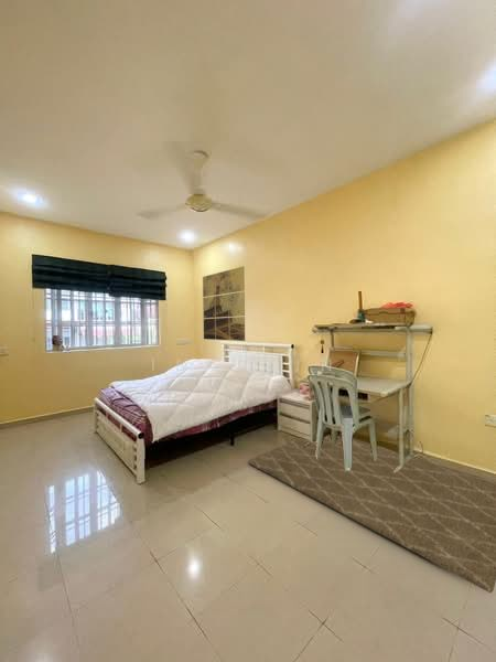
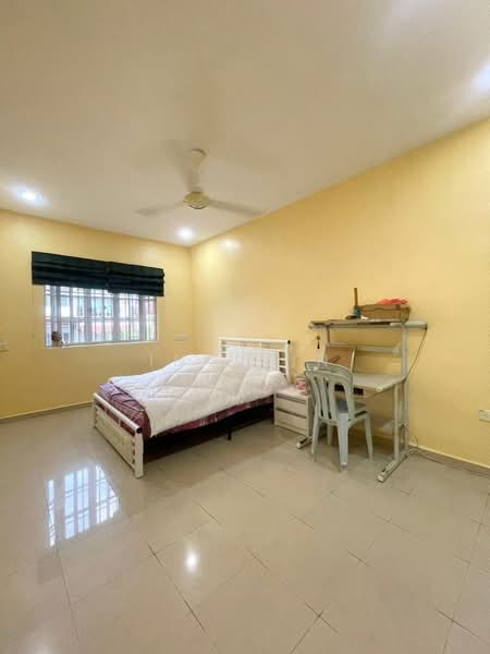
- wall art [202,265,246,342]
- rug [247,434,496,594]
